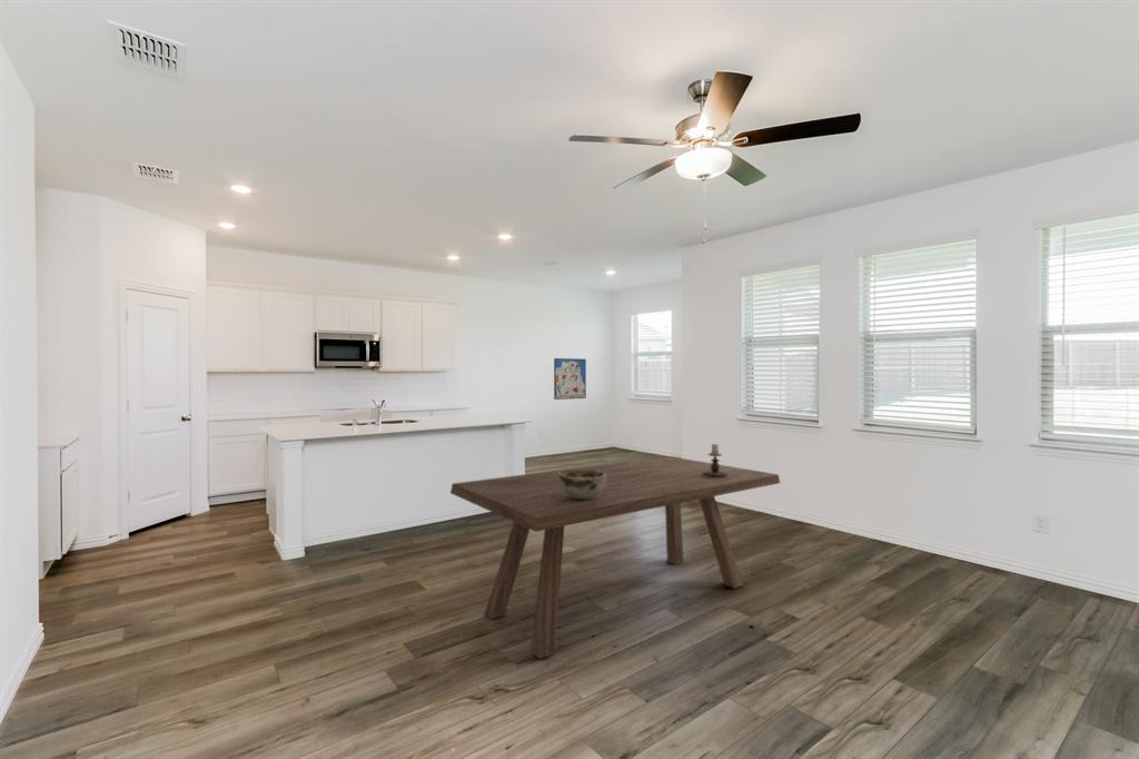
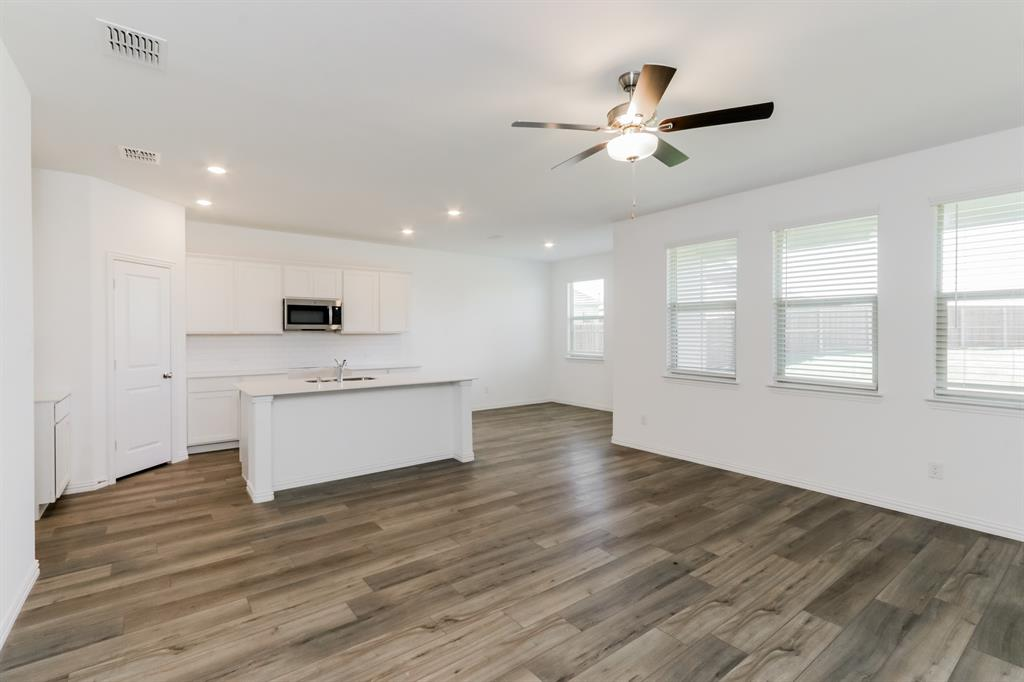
- candlestick [703,443,727,479]
- decorative bowl [558,470,606,499]
- wall art [553,357,587,401]
- dining table [449,455,781,660]
